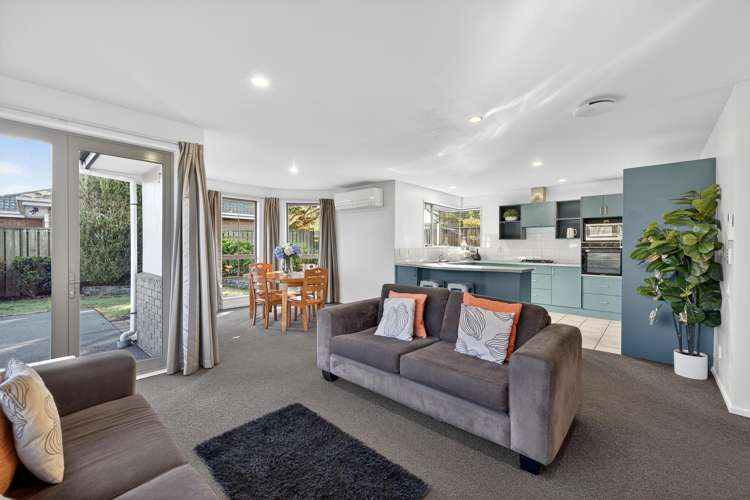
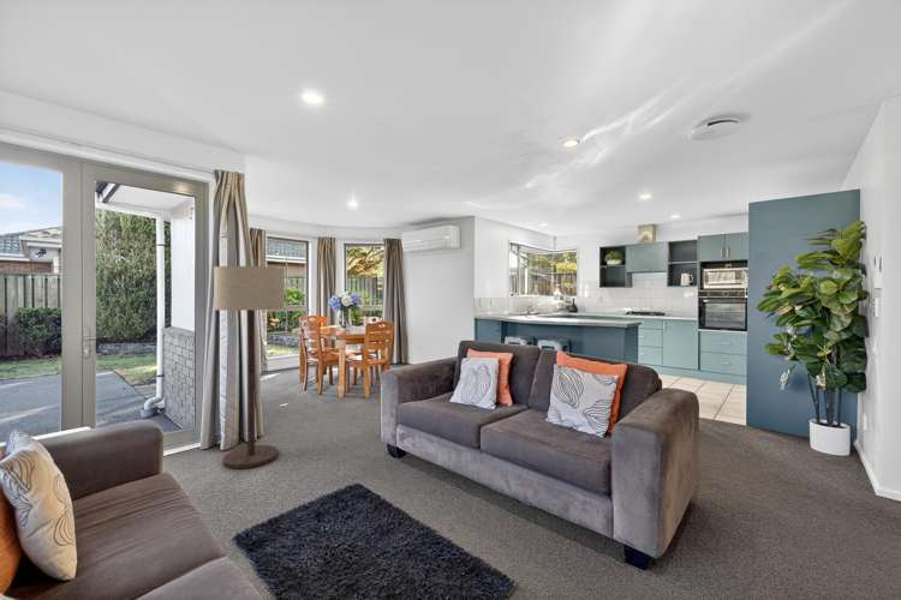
+ floor lamp [213,265,286,470]
